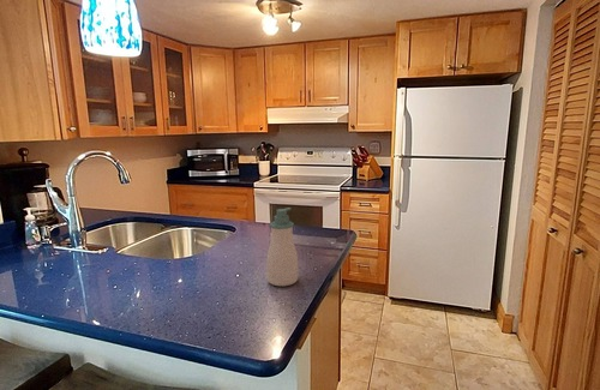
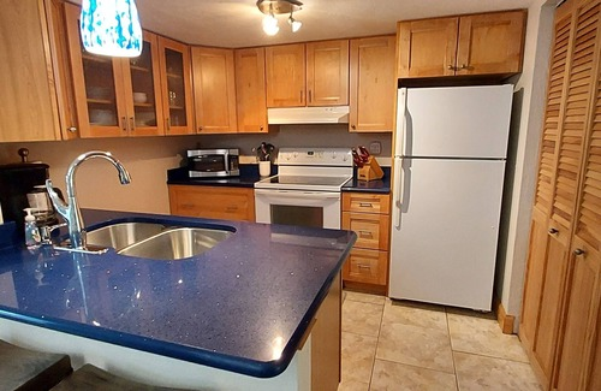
- soap bottle [265,206,299,287]
